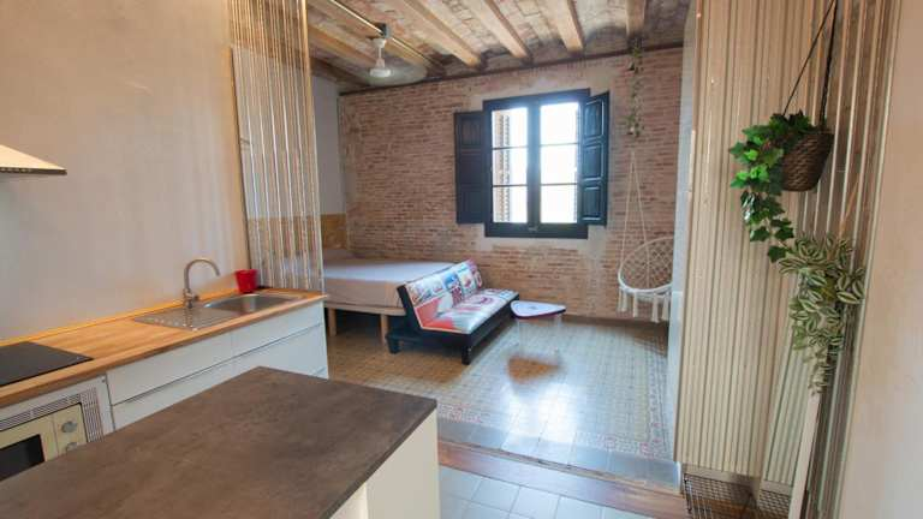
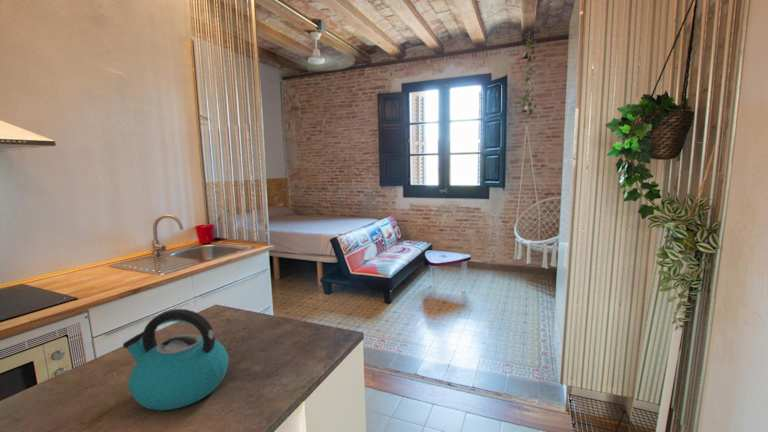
+ kettle [122,308,230,411]
